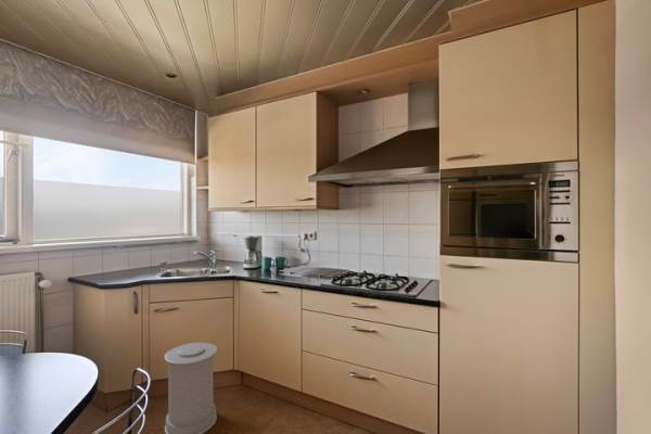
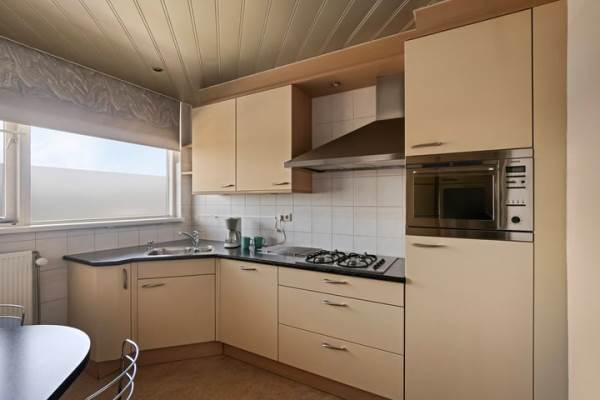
- trash can [164,342,218,434]
